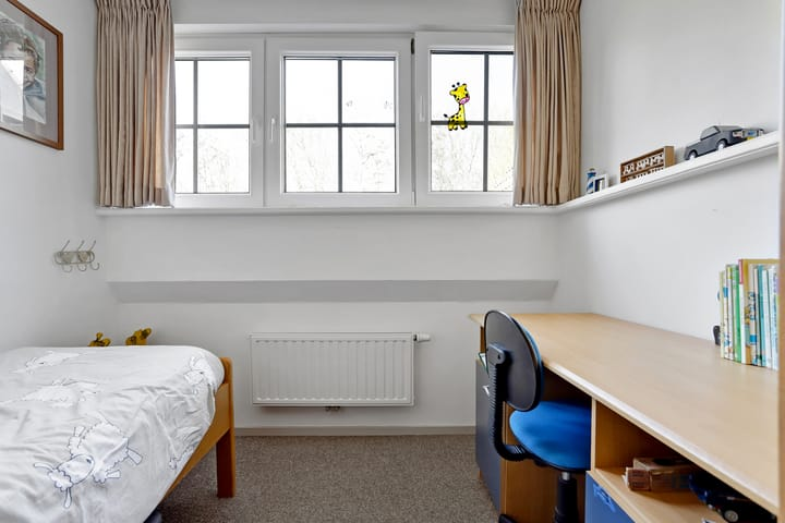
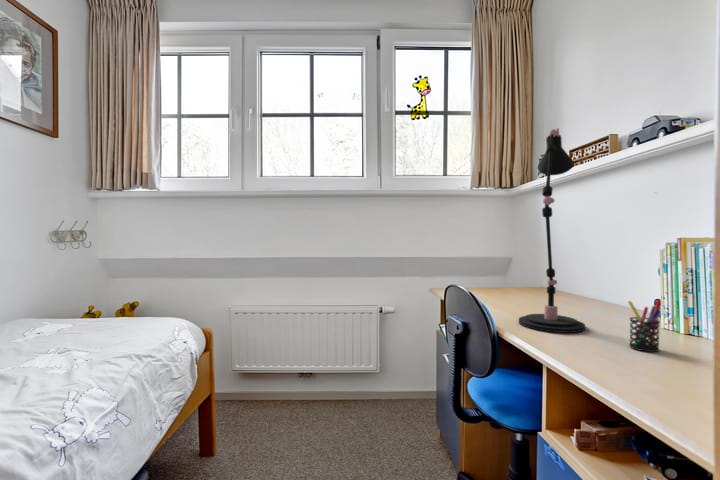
+ desk lamp [518,127,586,334]
+ pen holder [627,299,662,353]
